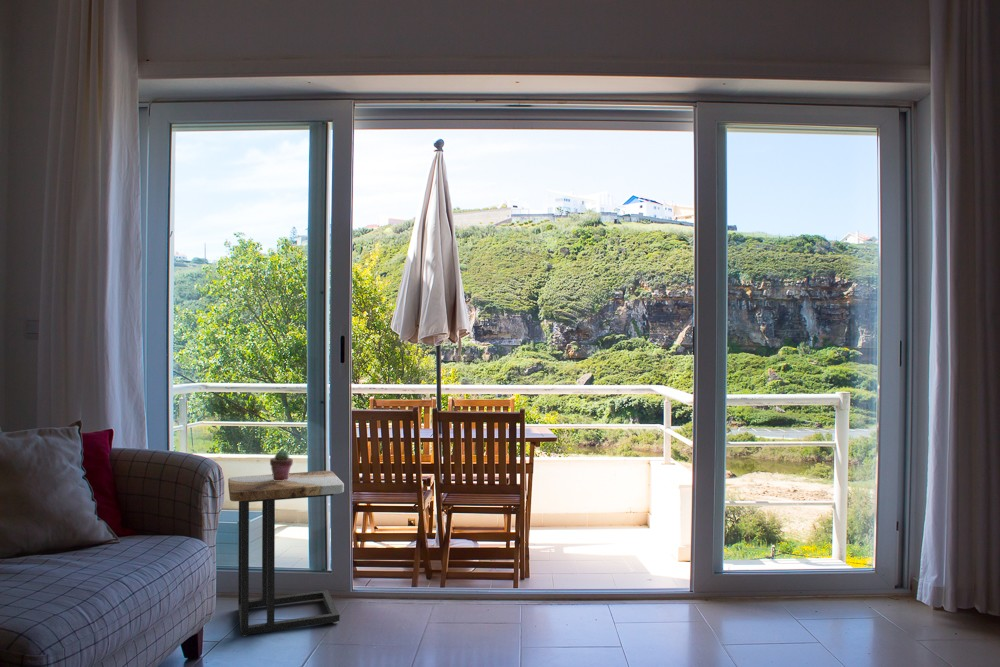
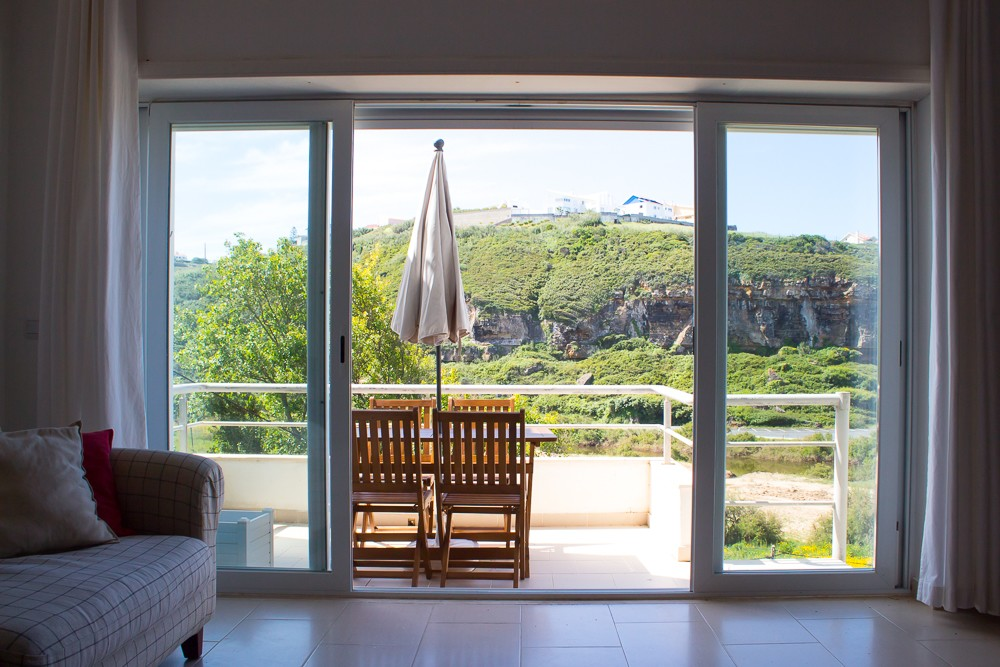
- potted succulent [269,450,294,481]
- side table [227,470,345,637]
